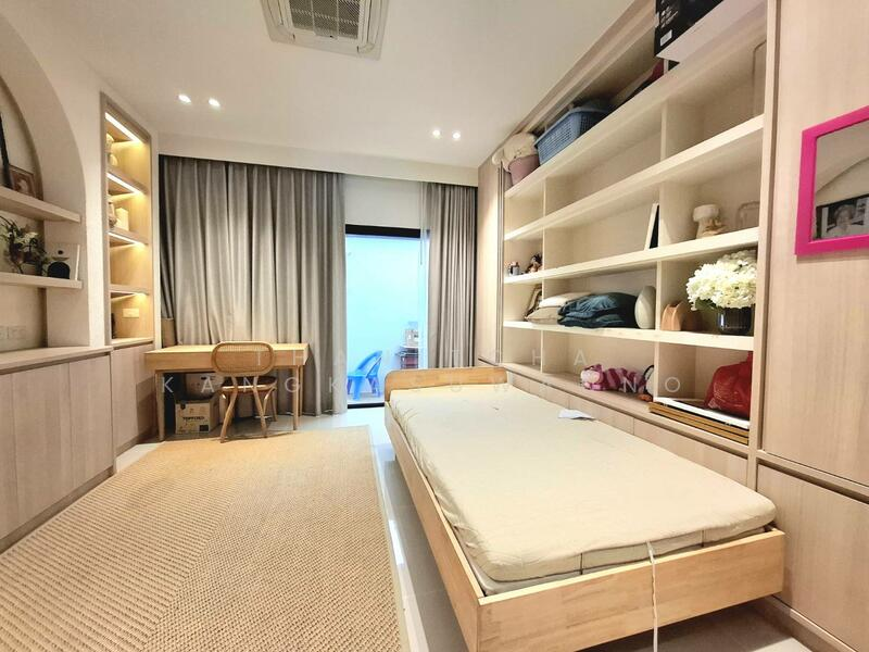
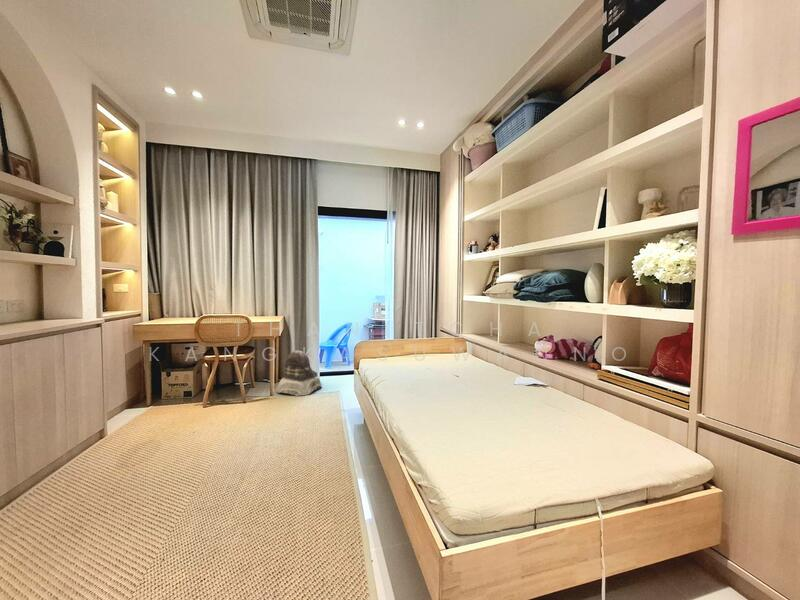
+ backpack [276,349,323,397]
